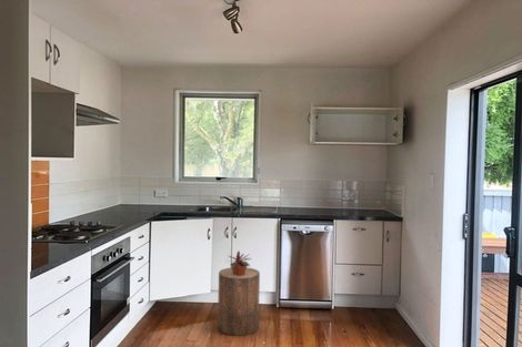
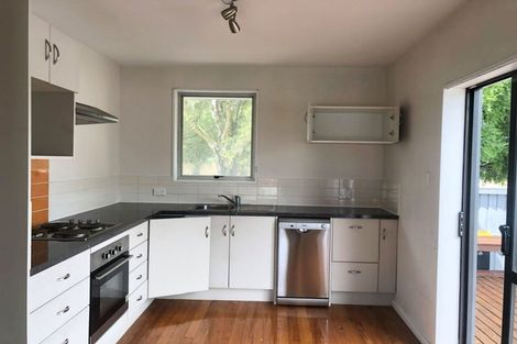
- potted plant [228,251,253,276]
- stool [217,266,261,337]
